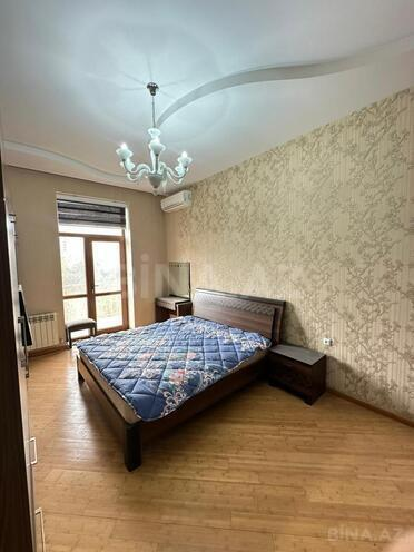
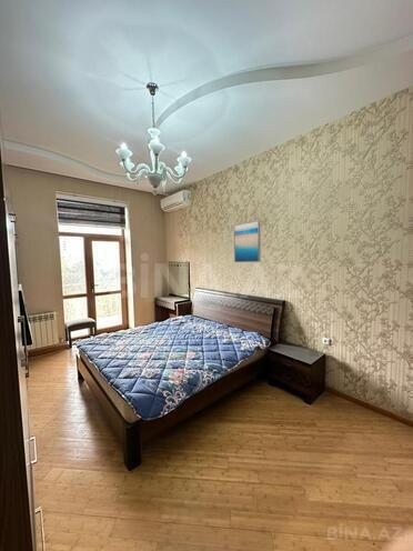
+ wall art [233,219,262,263]
